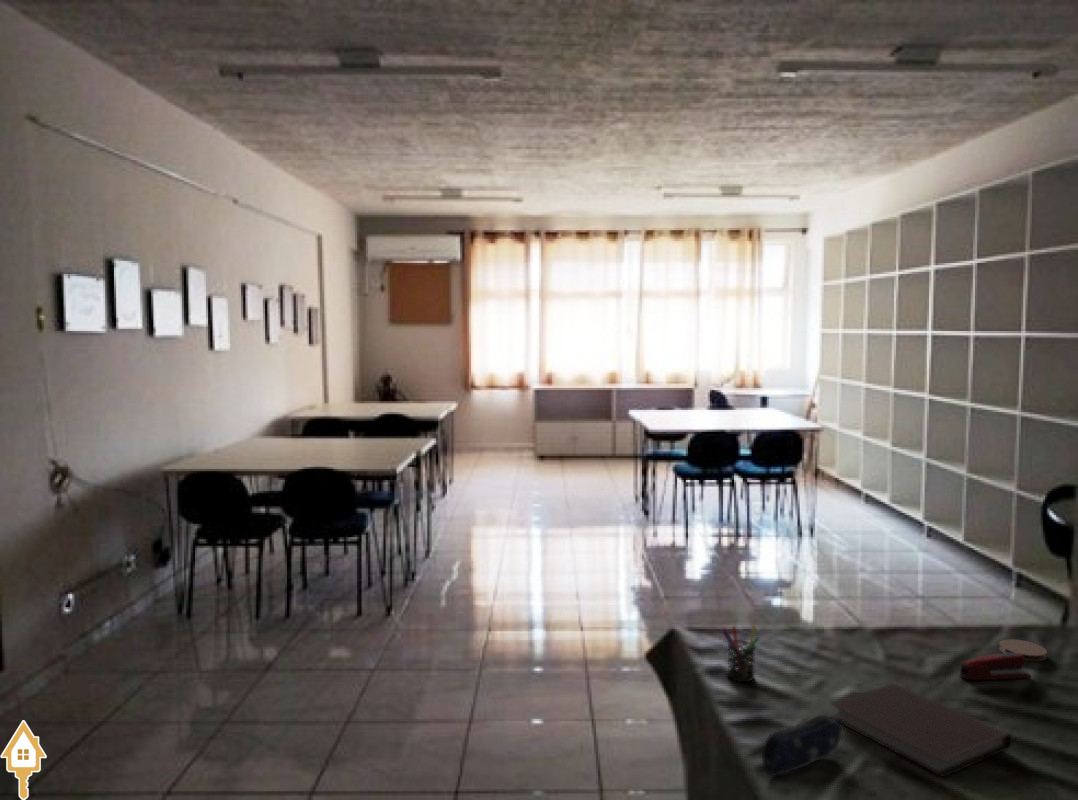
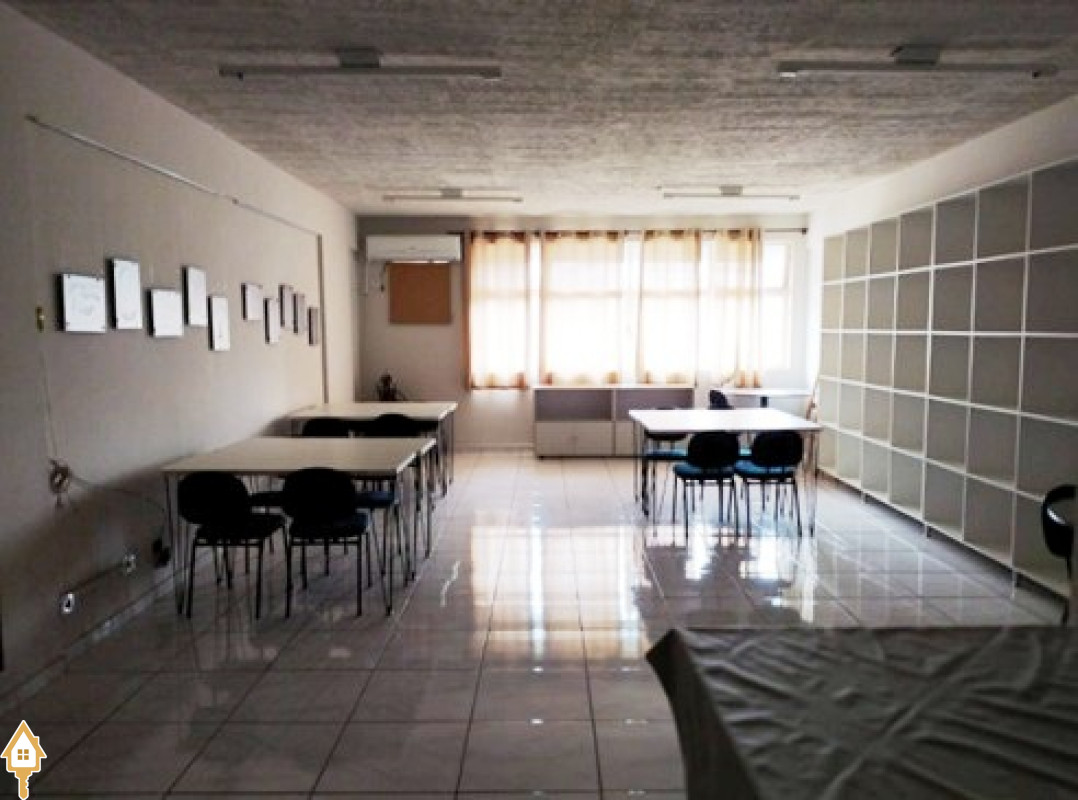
- pen holder [720,624,760,683]
- notebook [829,682,1012,778]
- pencil case [761,714,845,777]
- coaster [998,638,1048,662]
- stapler [959,653,1032,681]
